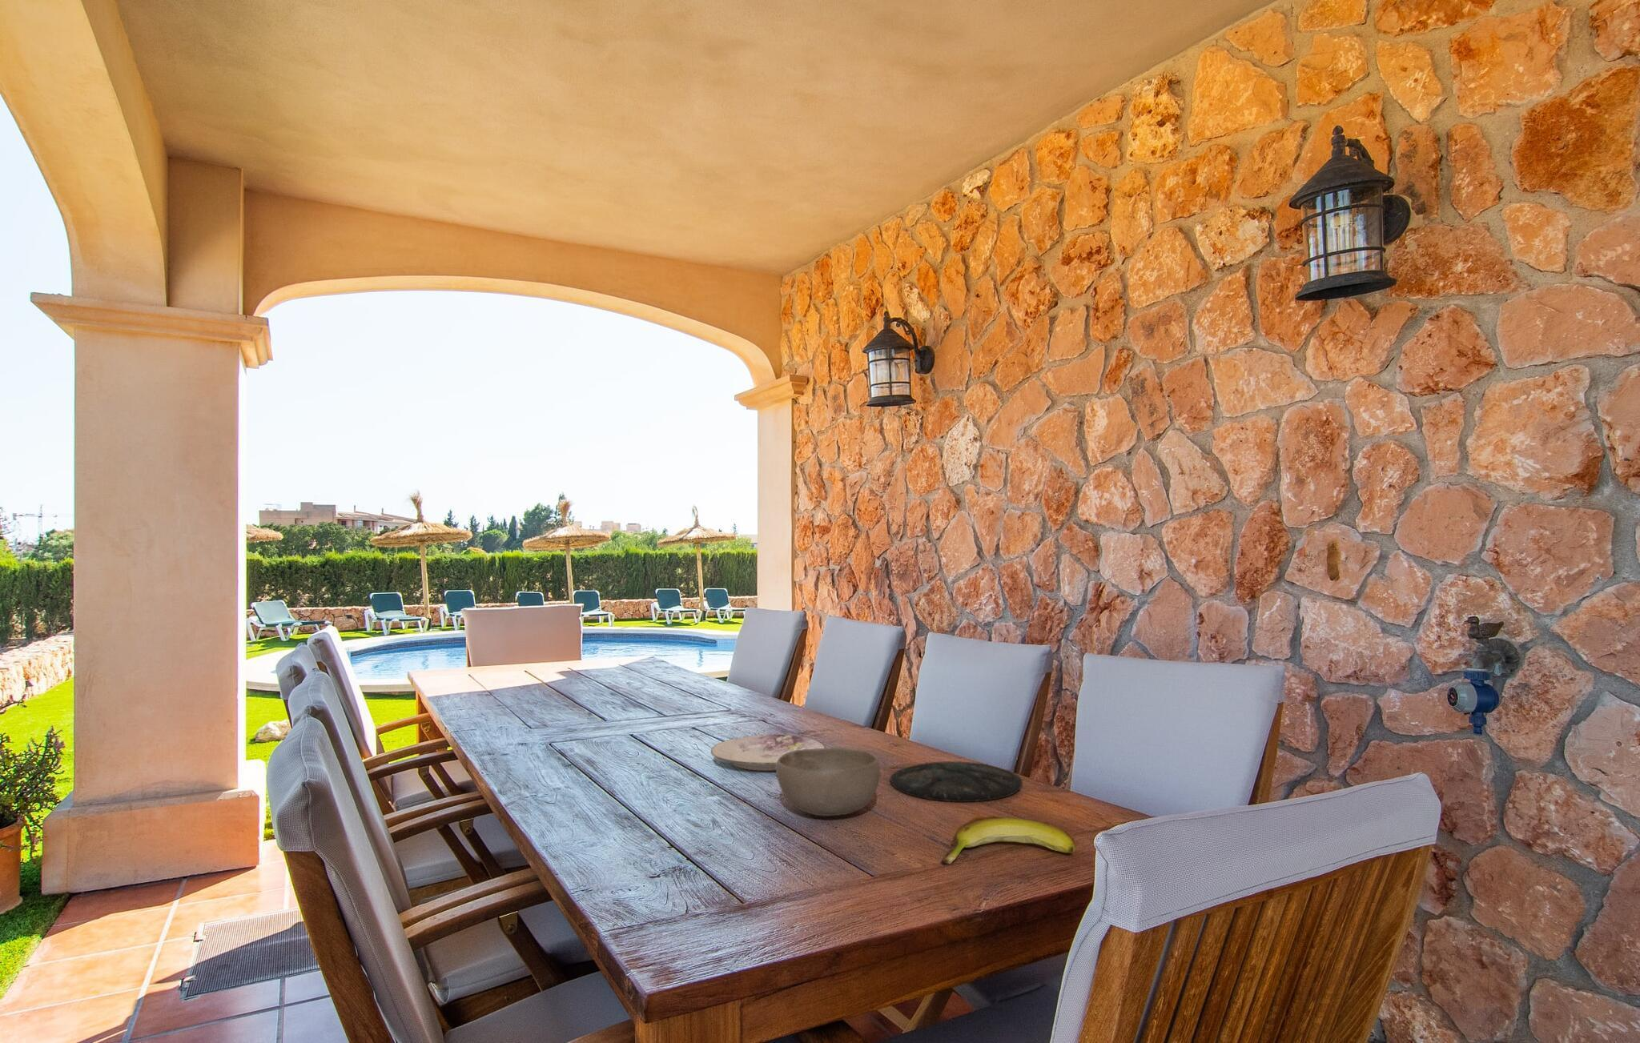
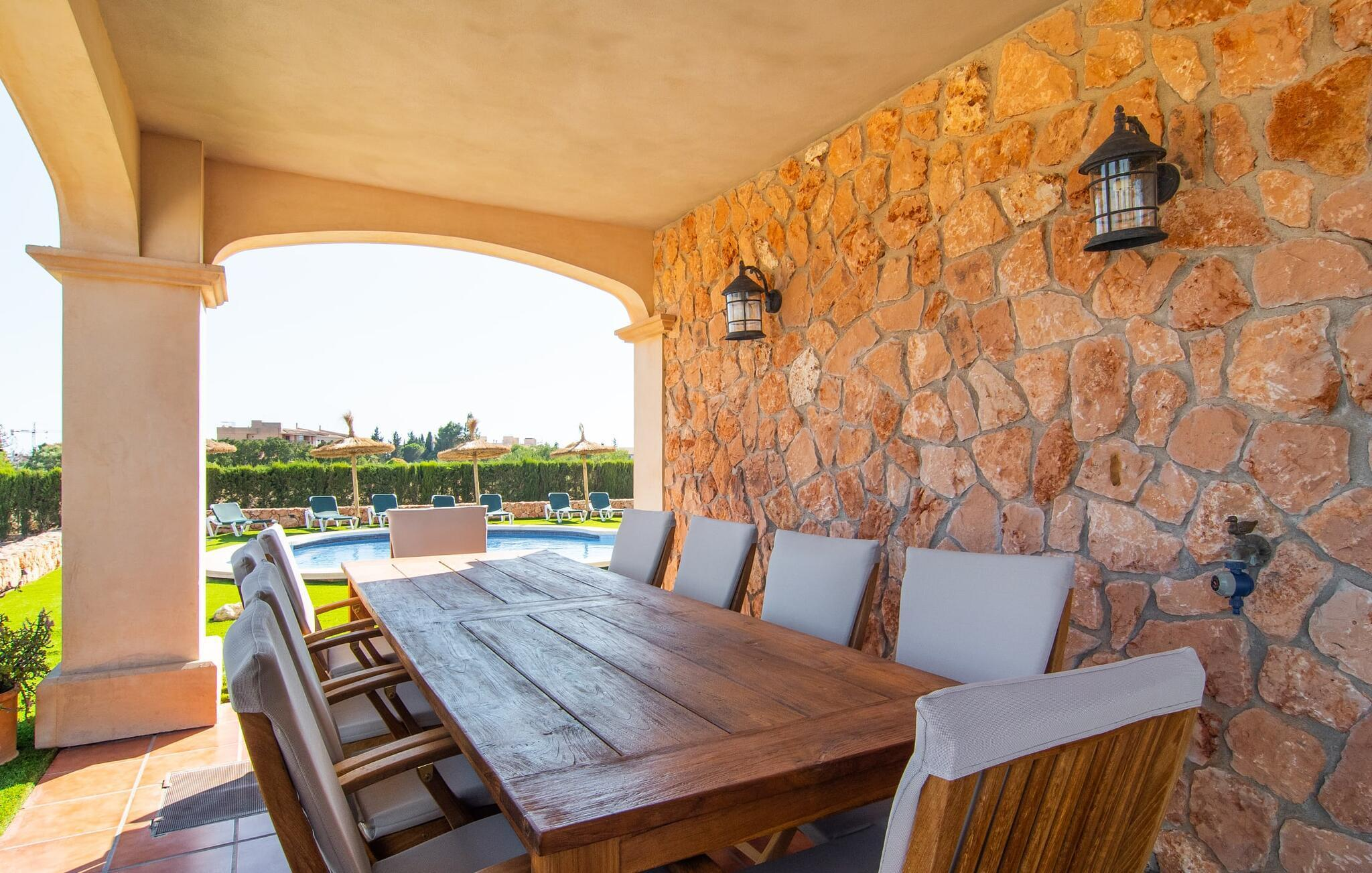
- plate [710,734,826,772]
- bowl [775,747,881,816]
- banana [940,814,1076,865]
- plate [889,760,1023,803]
